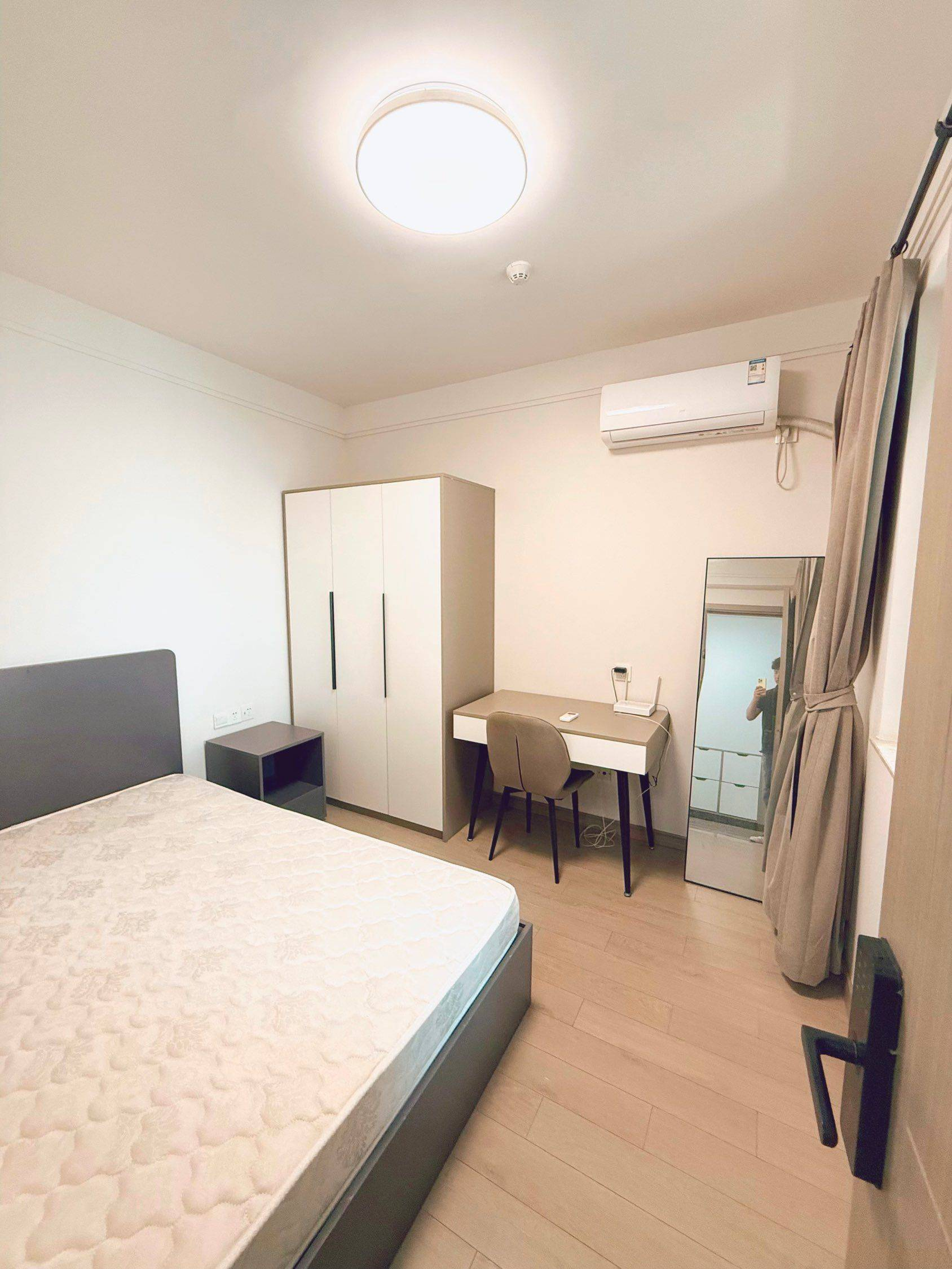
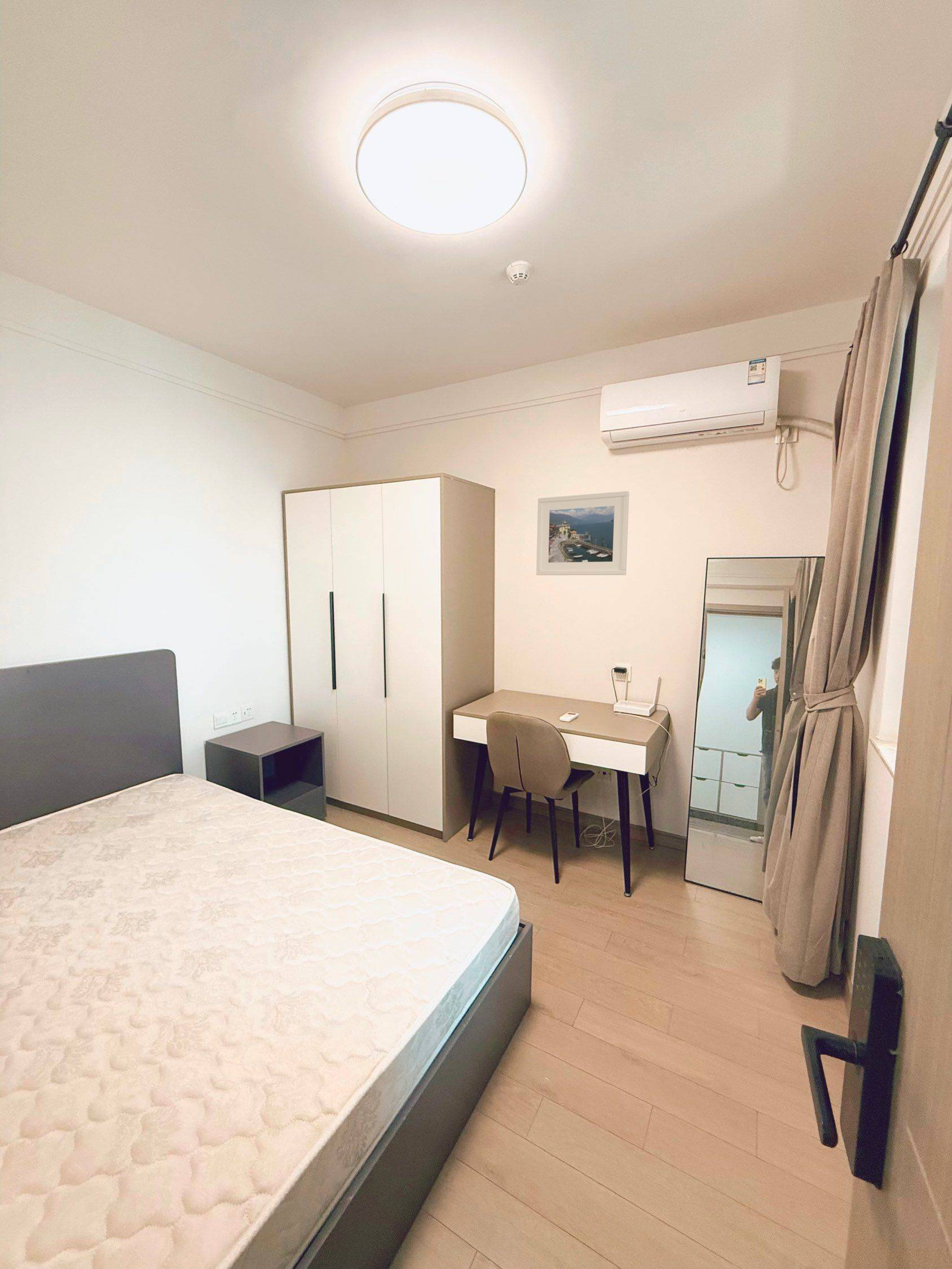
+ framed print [536,491,630,576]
